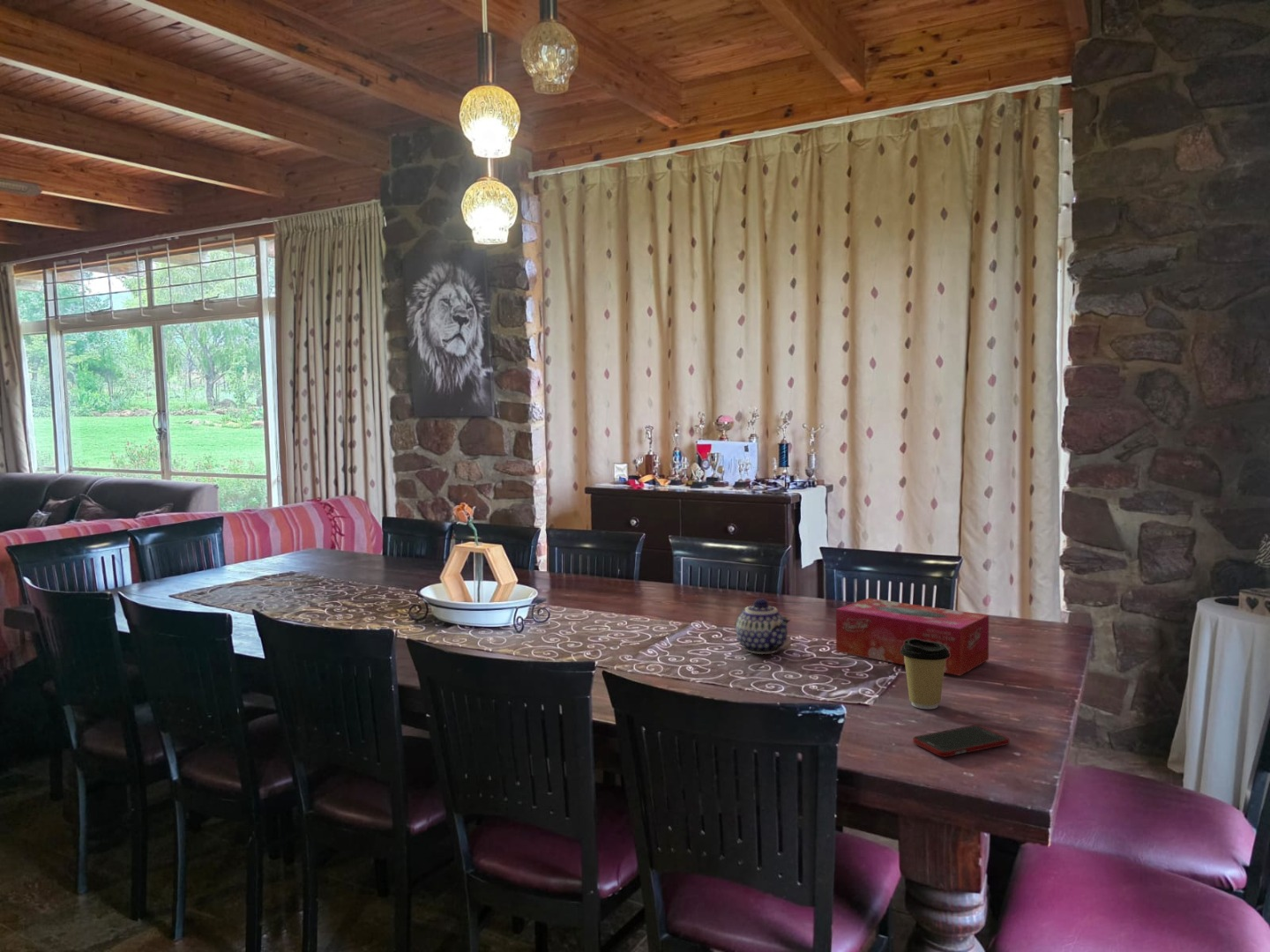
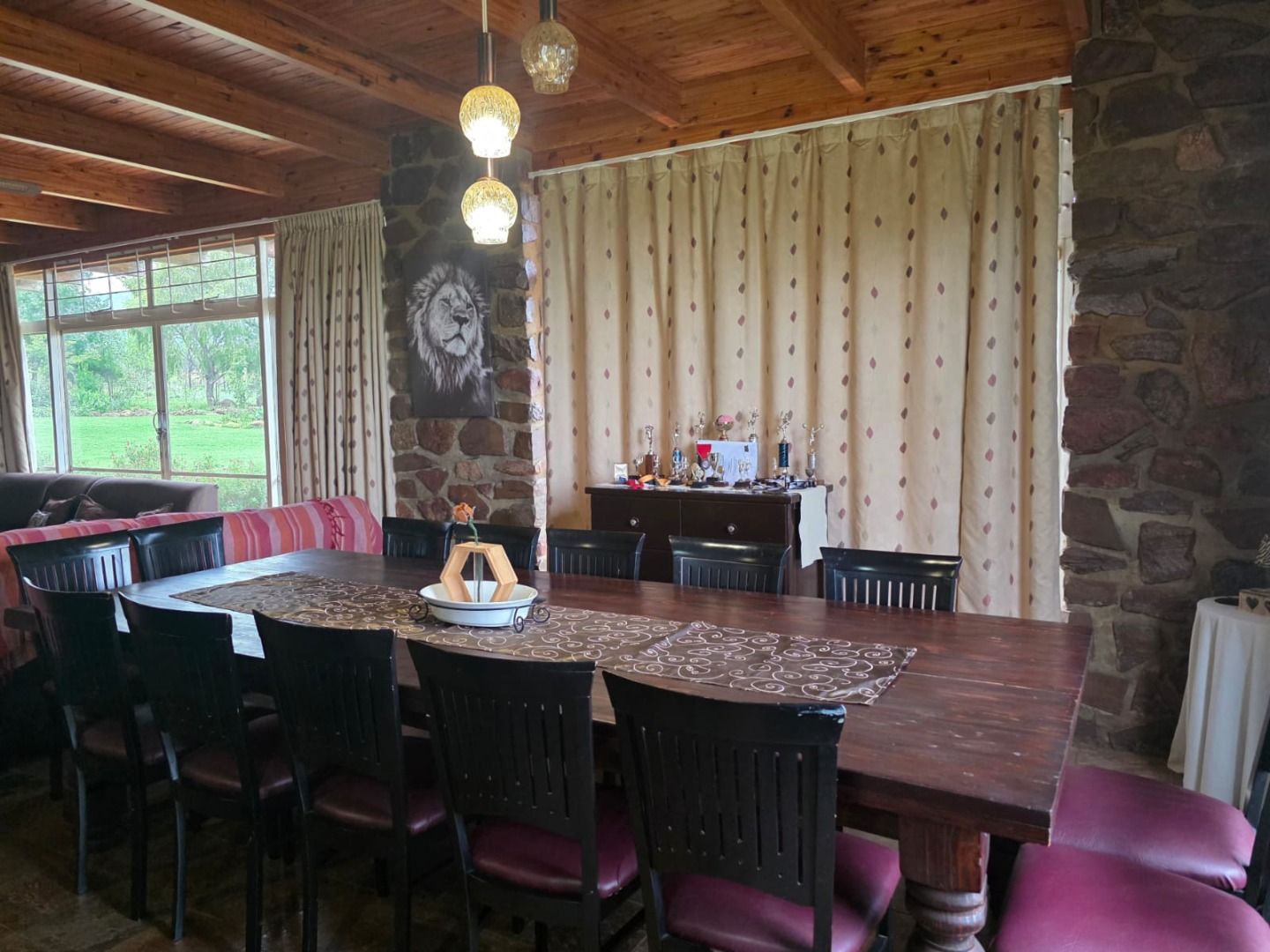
- teapot [734,598,792,655]
- tissue box [835,598,990,677]
- coffee cup [900,638,950,710]
- cell phone [912,724,1010,758]
